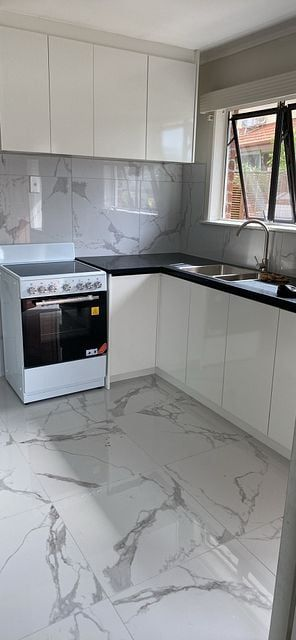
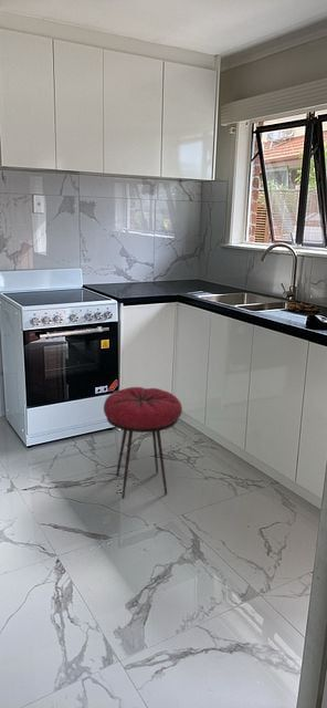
+ stool [103,386,183,499]
